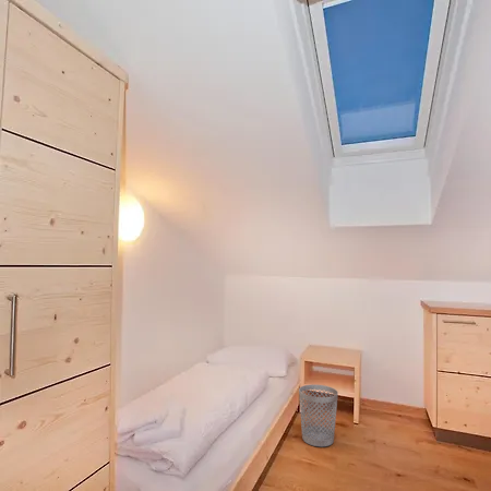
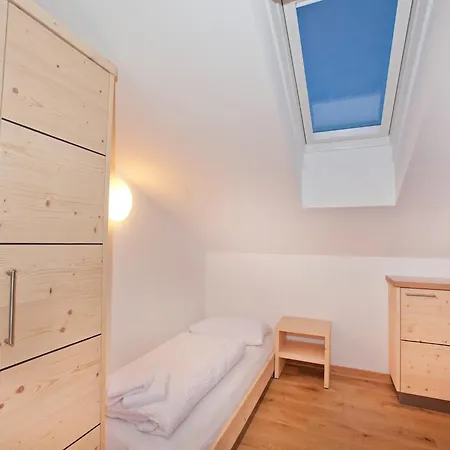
- wastebasket [298,384,339,447]
